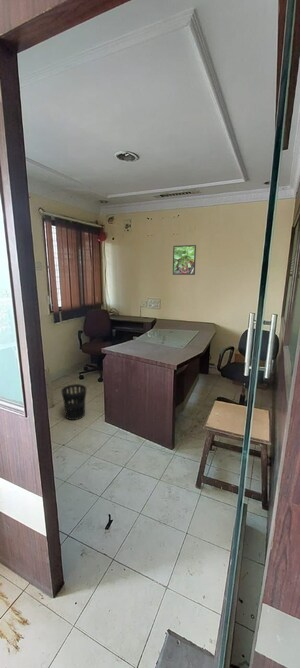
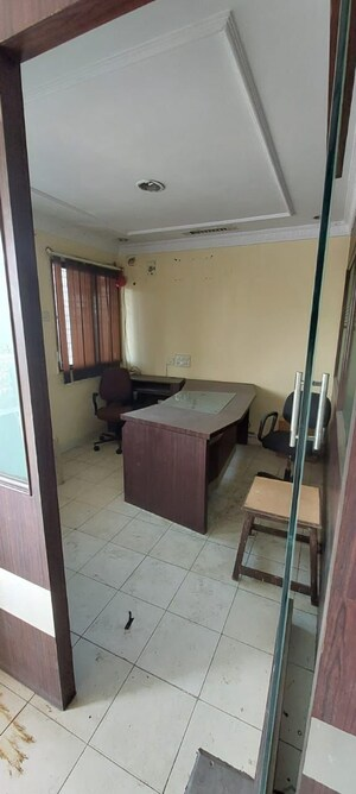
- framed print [172,244,197,276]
- wastebasket [60,383,87,421]
